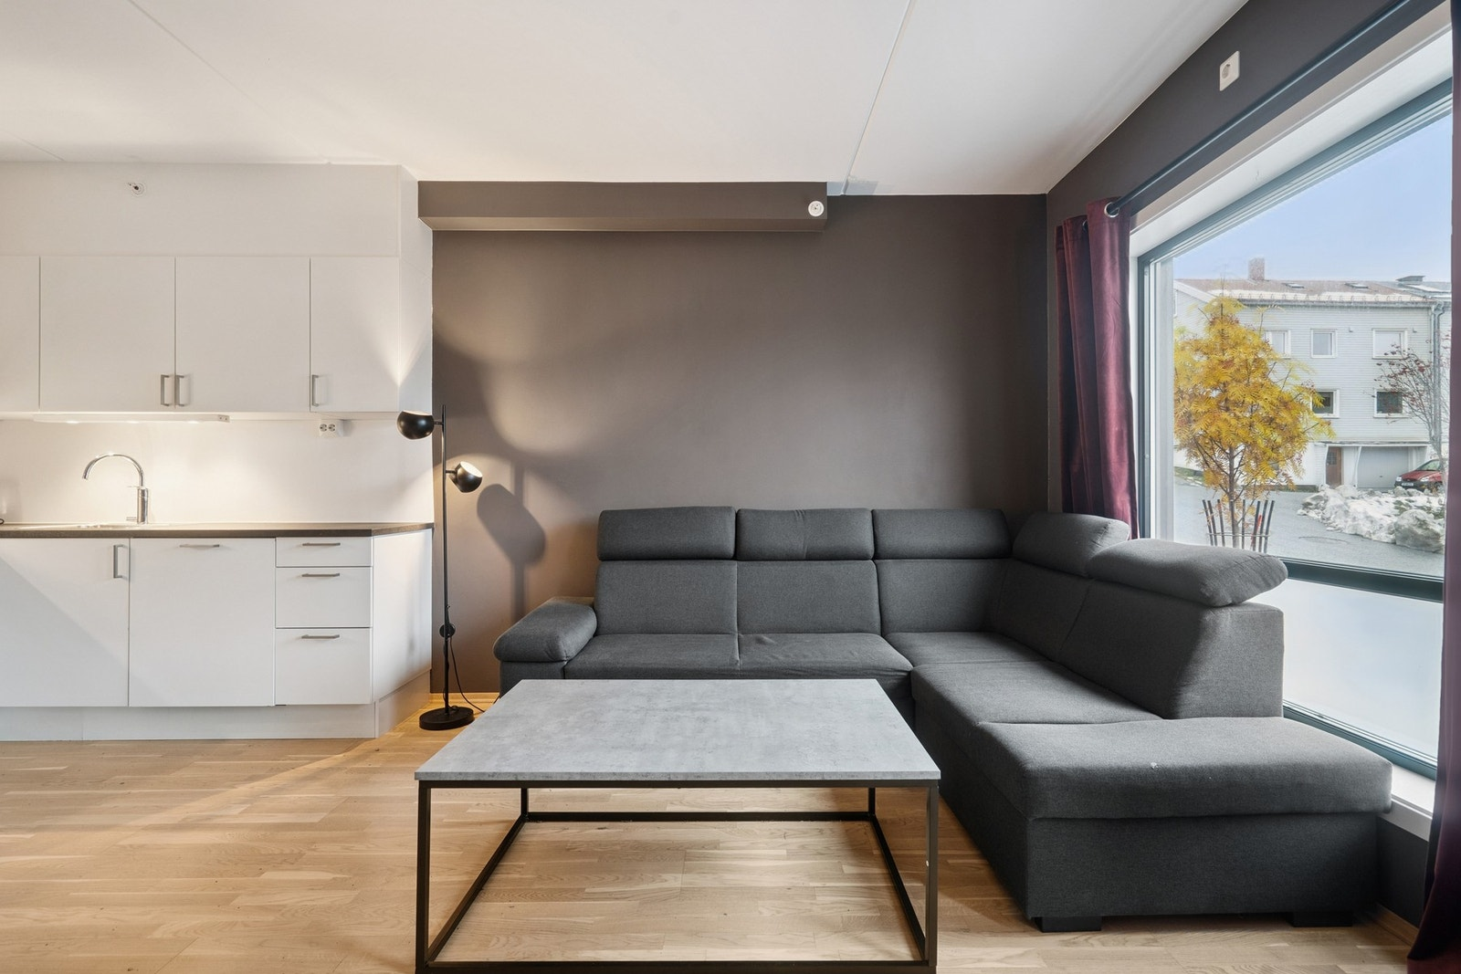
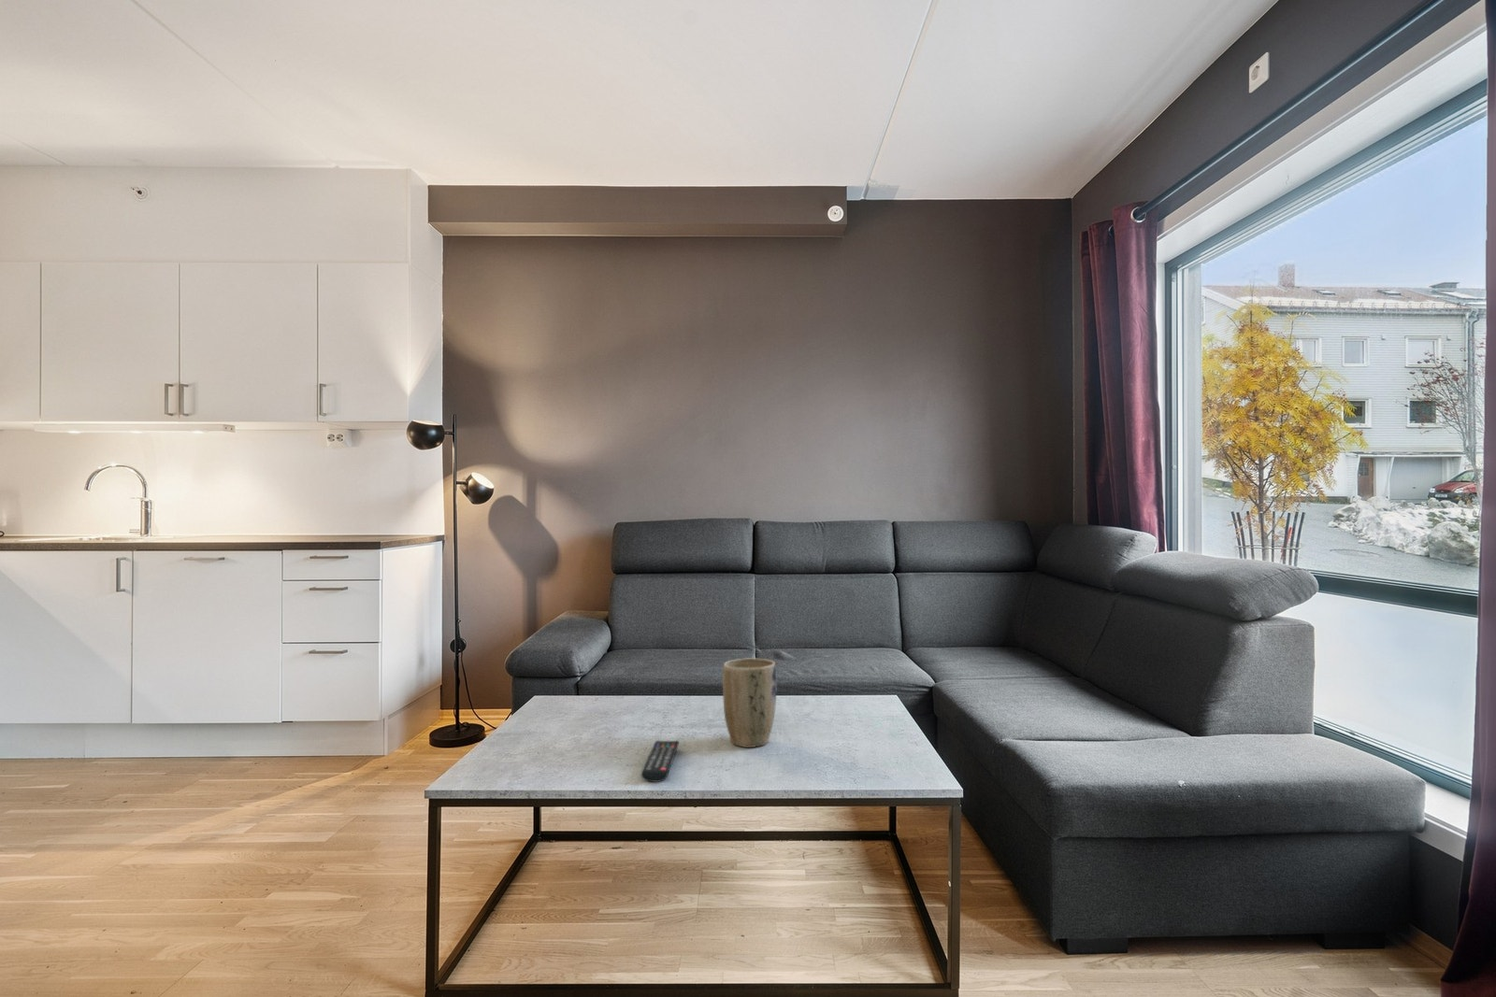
+ remote control [640,740,680,783]
+ plant pot [721,658,778,749]
